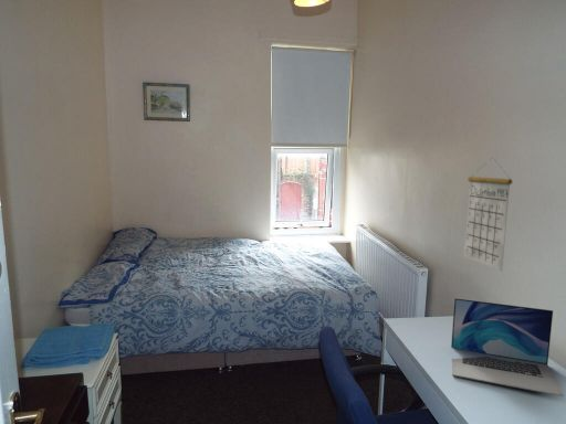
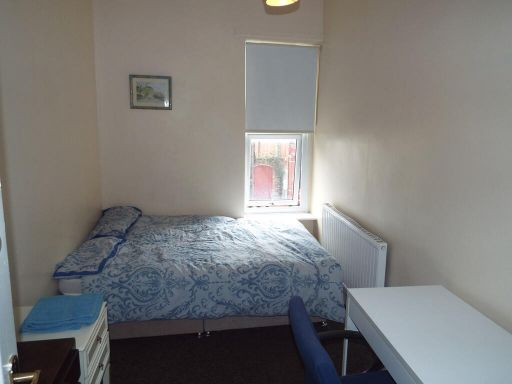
- calendar [463,156,513,272]
- laptop [450,297,565,398]
